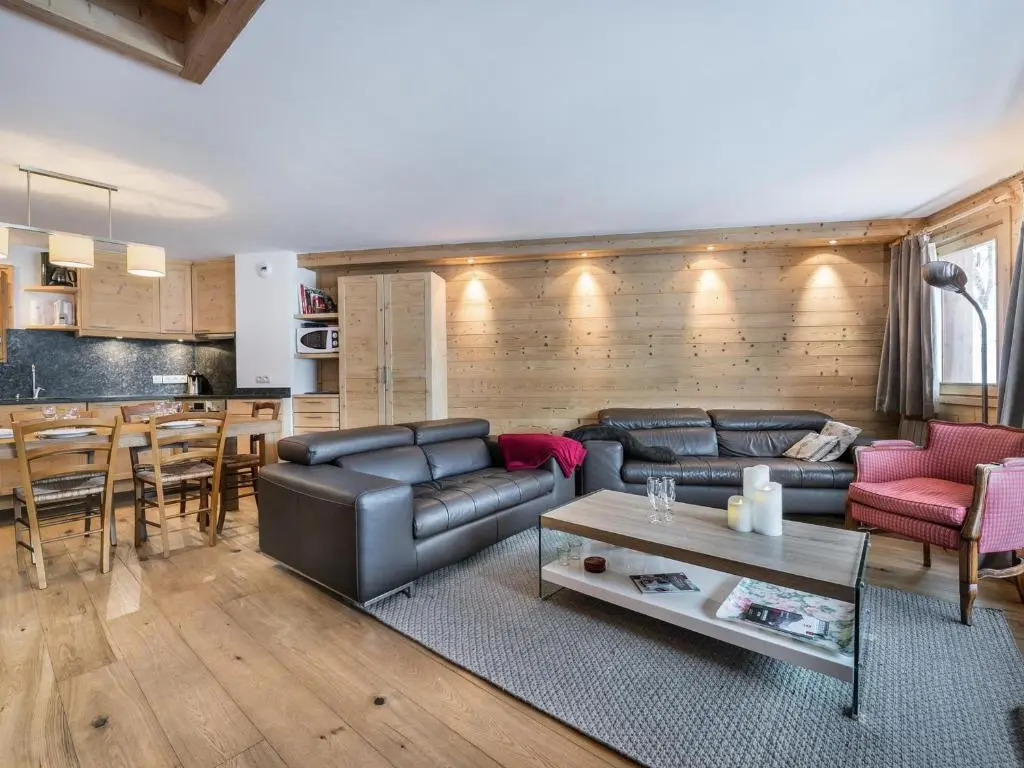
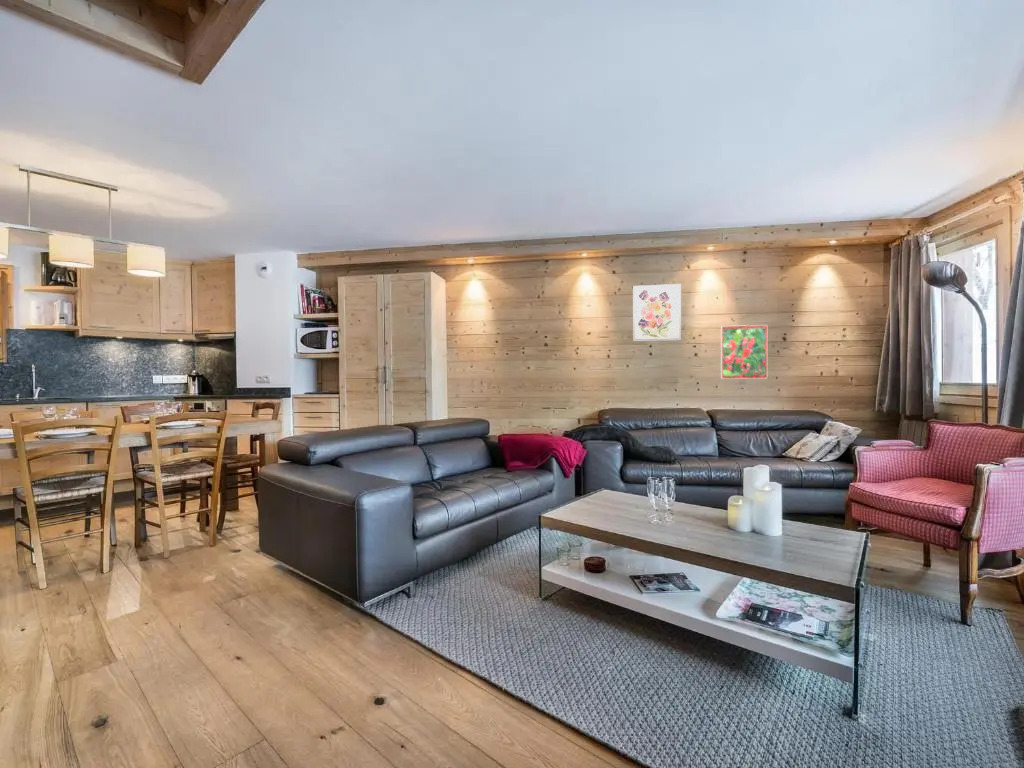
+ wall art [632,283,682,342]
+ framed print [720,324,768,380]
